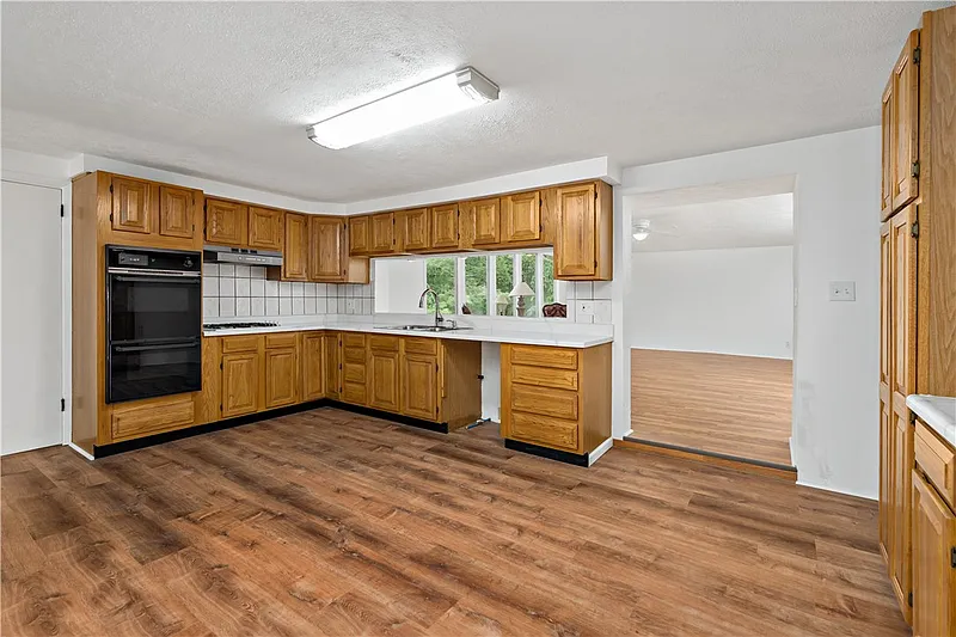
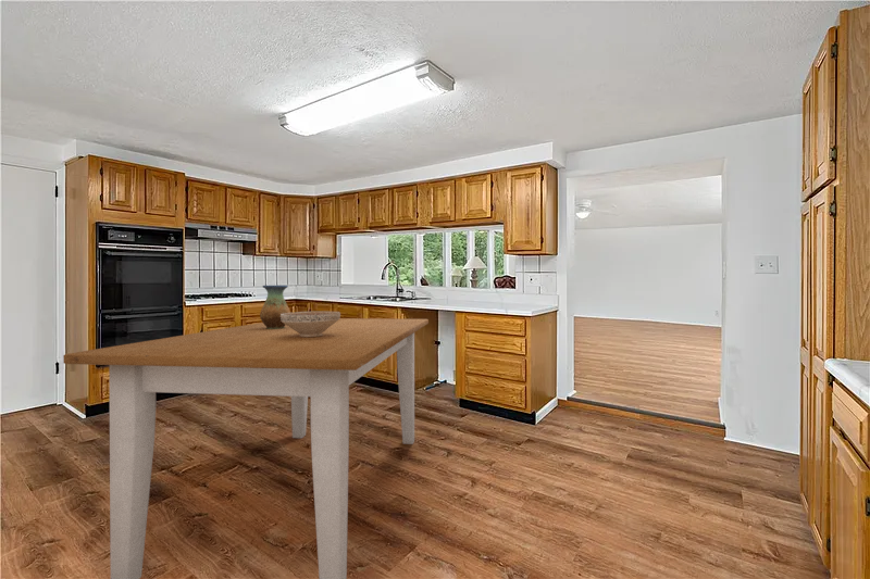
+ table [62,317,430,579]
+ vase [259,285,291,329]
+ decorative bowl [281,311,341,337]
